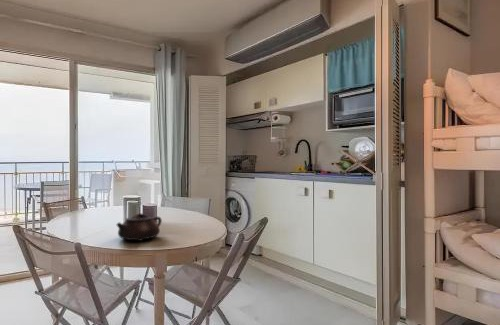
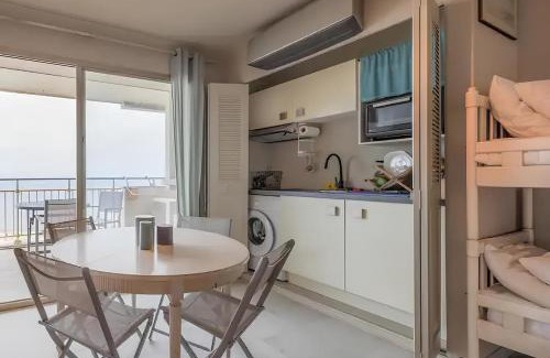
- teapot [116,212,163,242]
